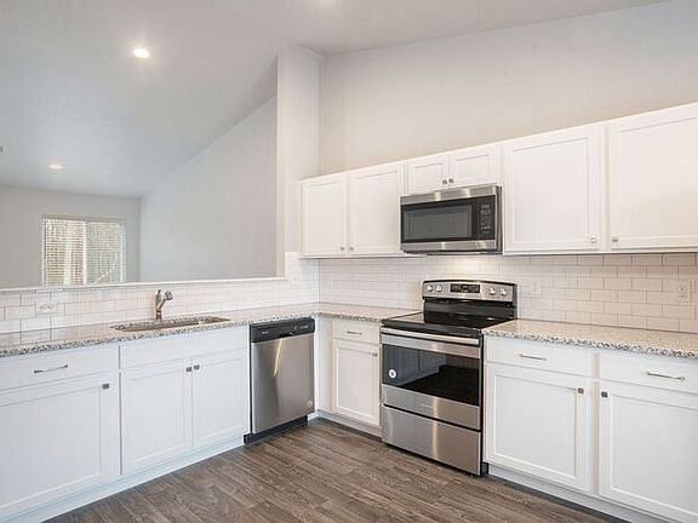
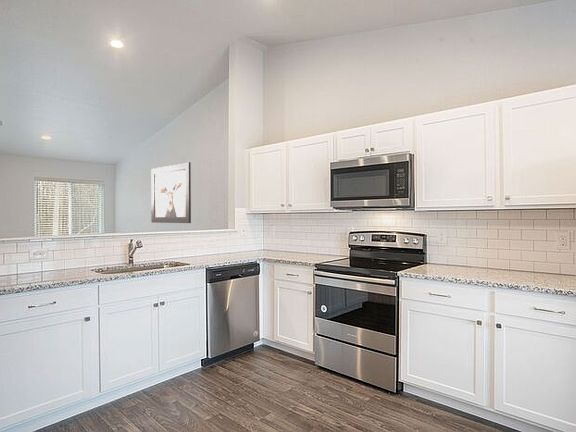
+ wall art [150,161,192,224]
